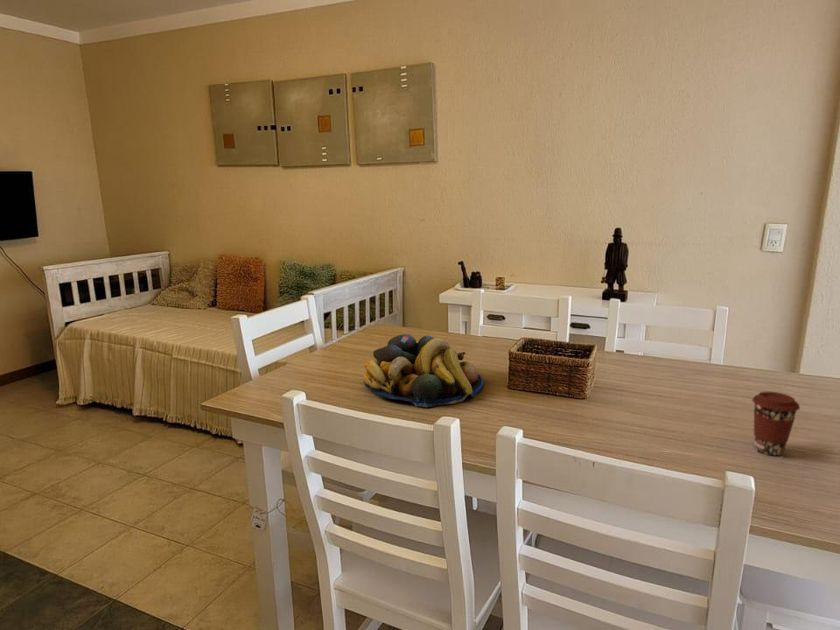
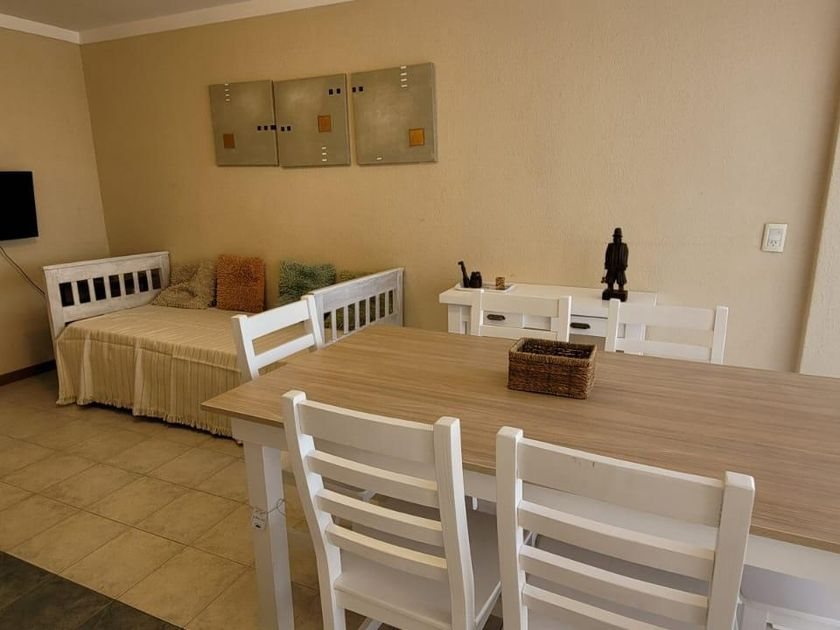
- fruit bowl [363,333,484,408]
- coffee cup [751,391,801,457]
